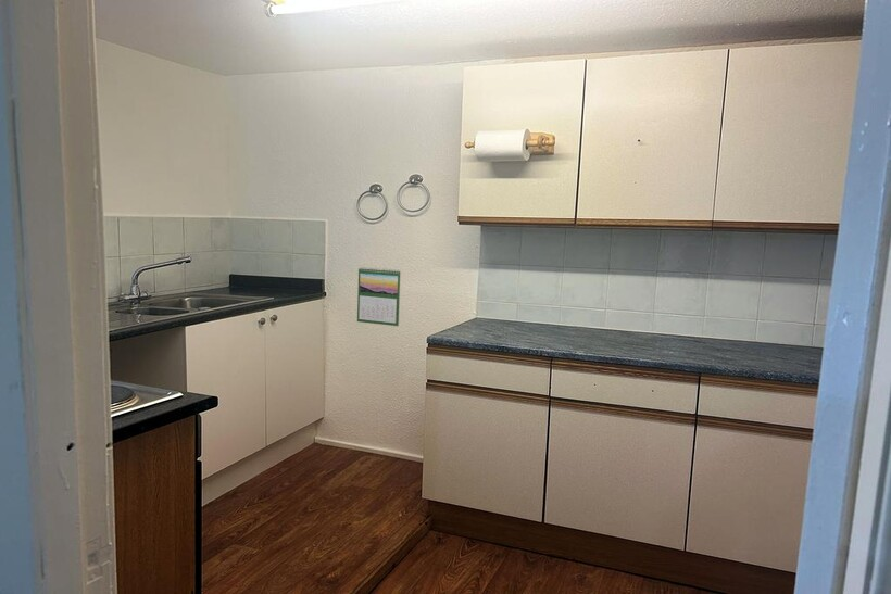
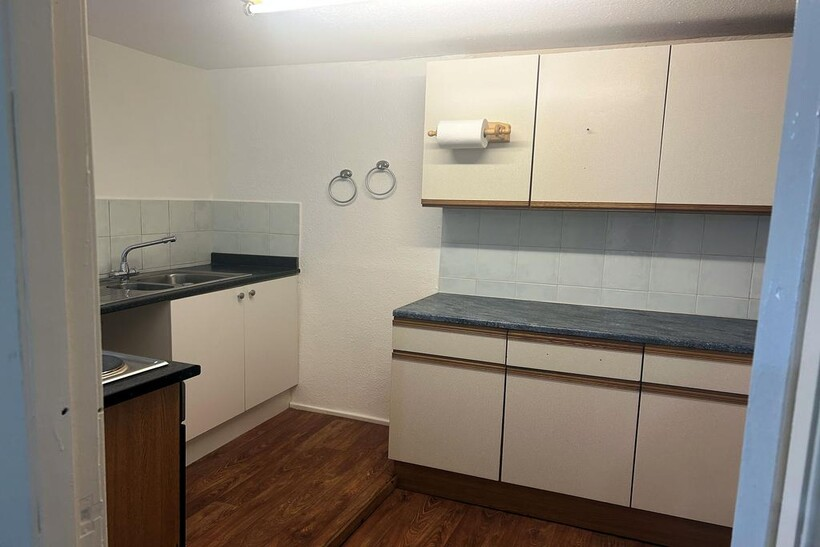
- calendar [356,266,402,327]
